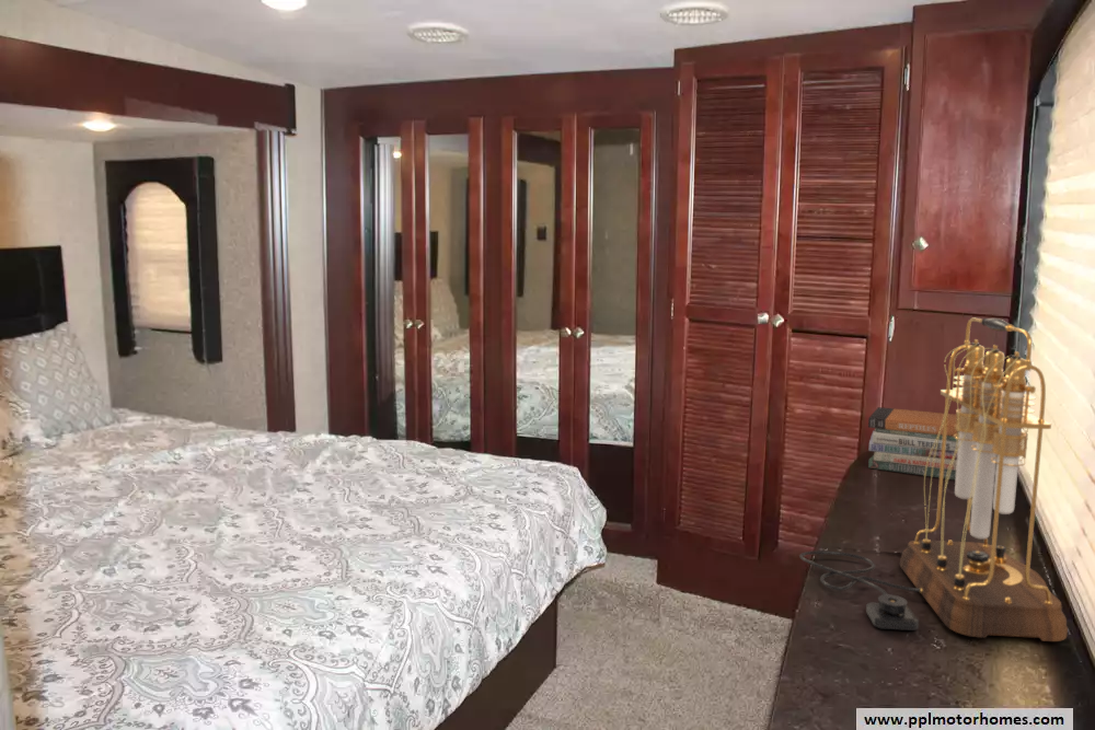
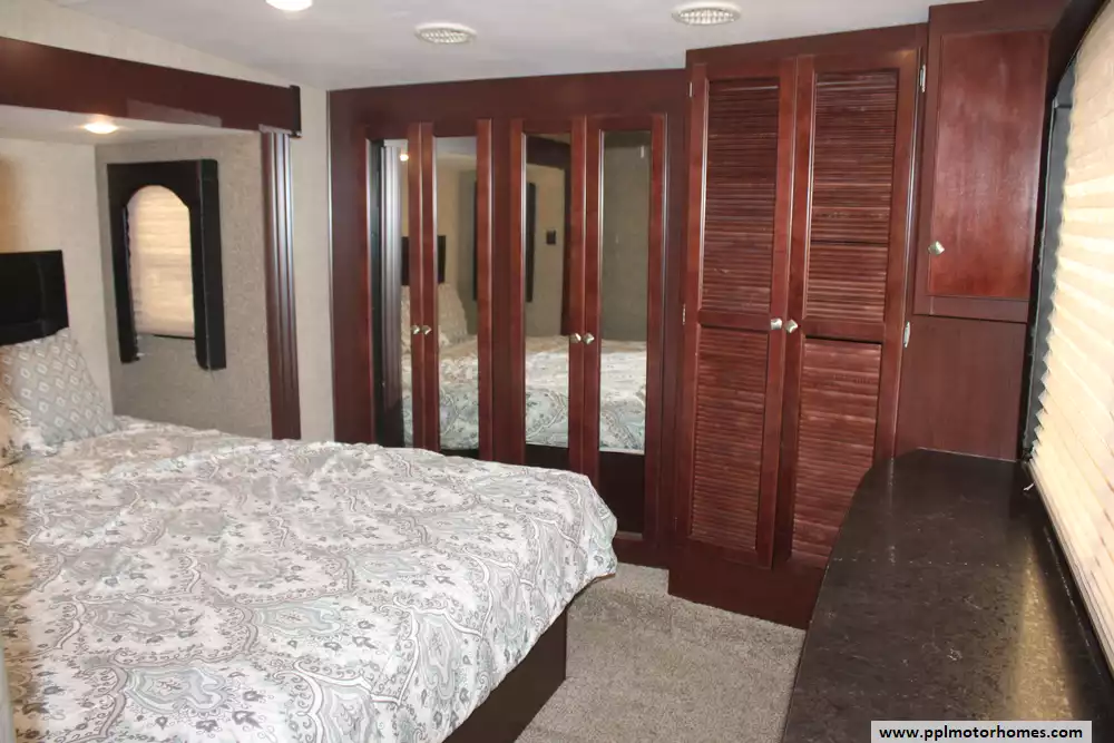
- table lamp [798,317,1069,642]
- book stack [867,406,960,482]
